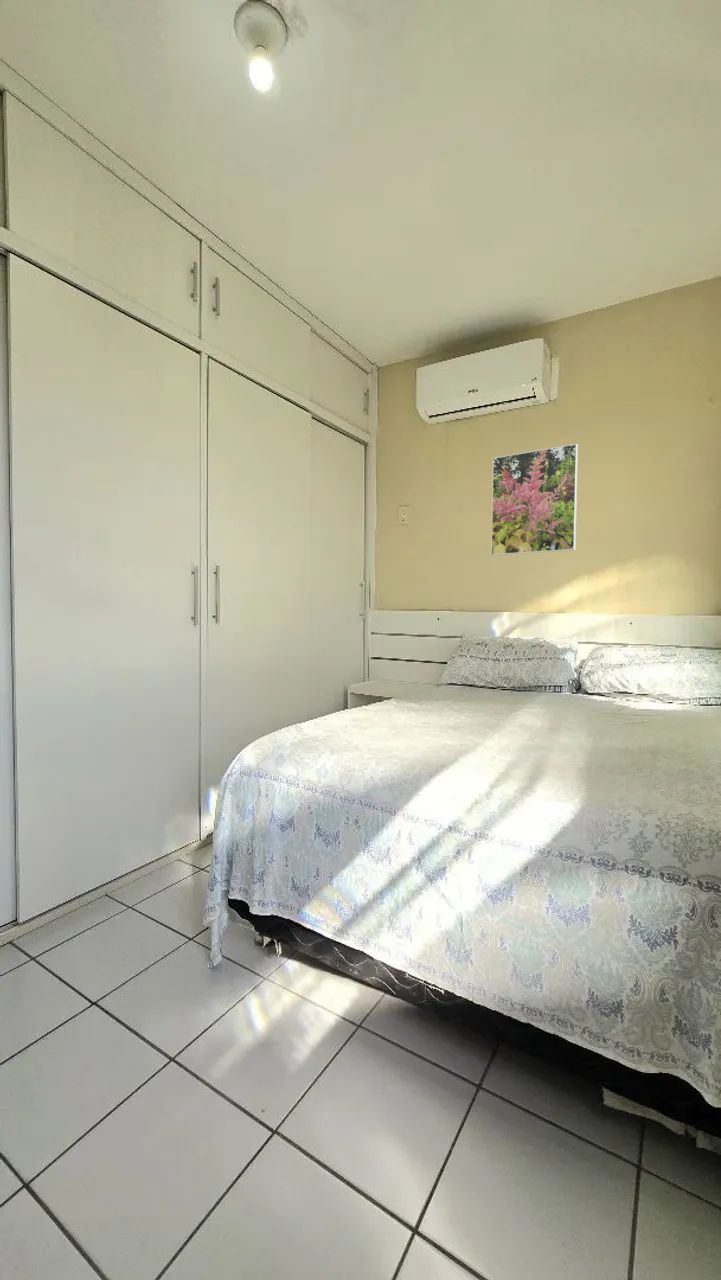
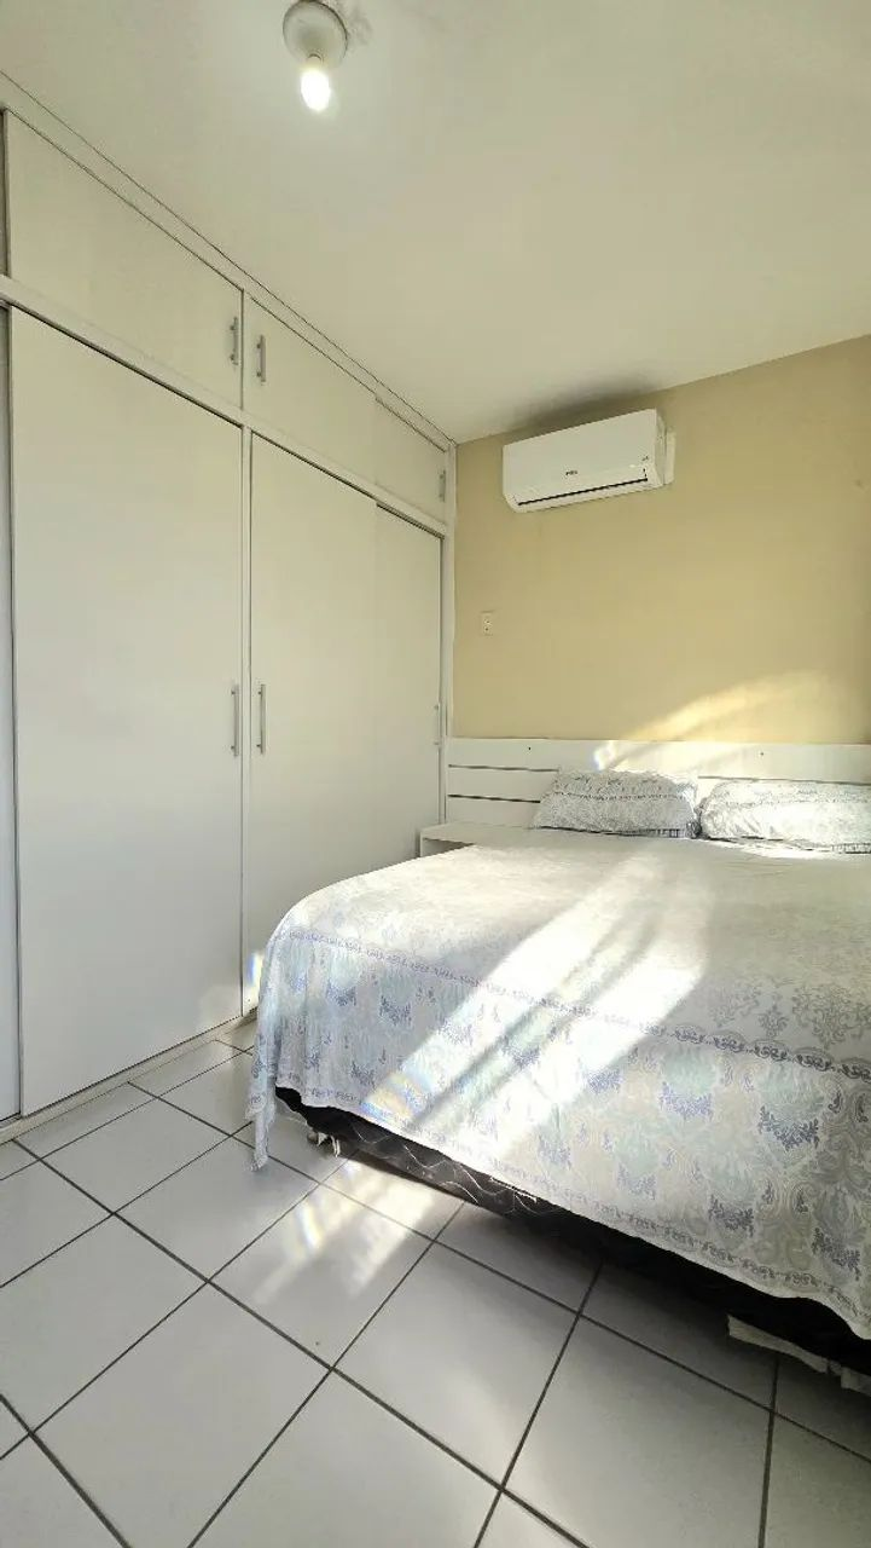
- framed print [490,443,579,556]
